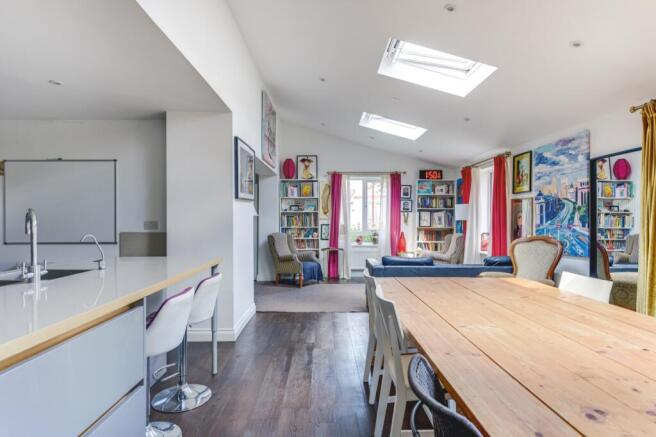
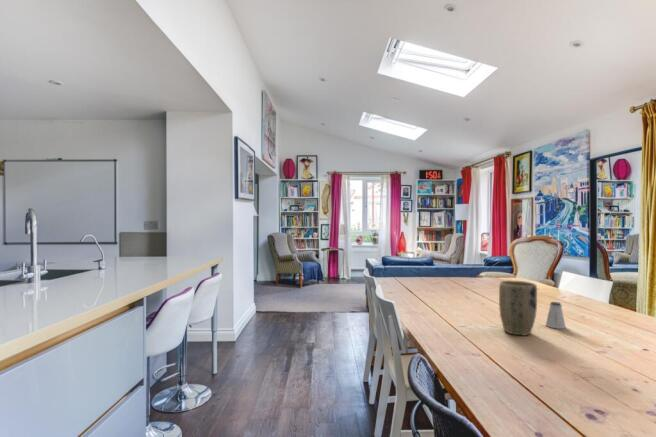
+ plant pot [498,279,538,337]
+ saltshaker [545,301,567,330]
